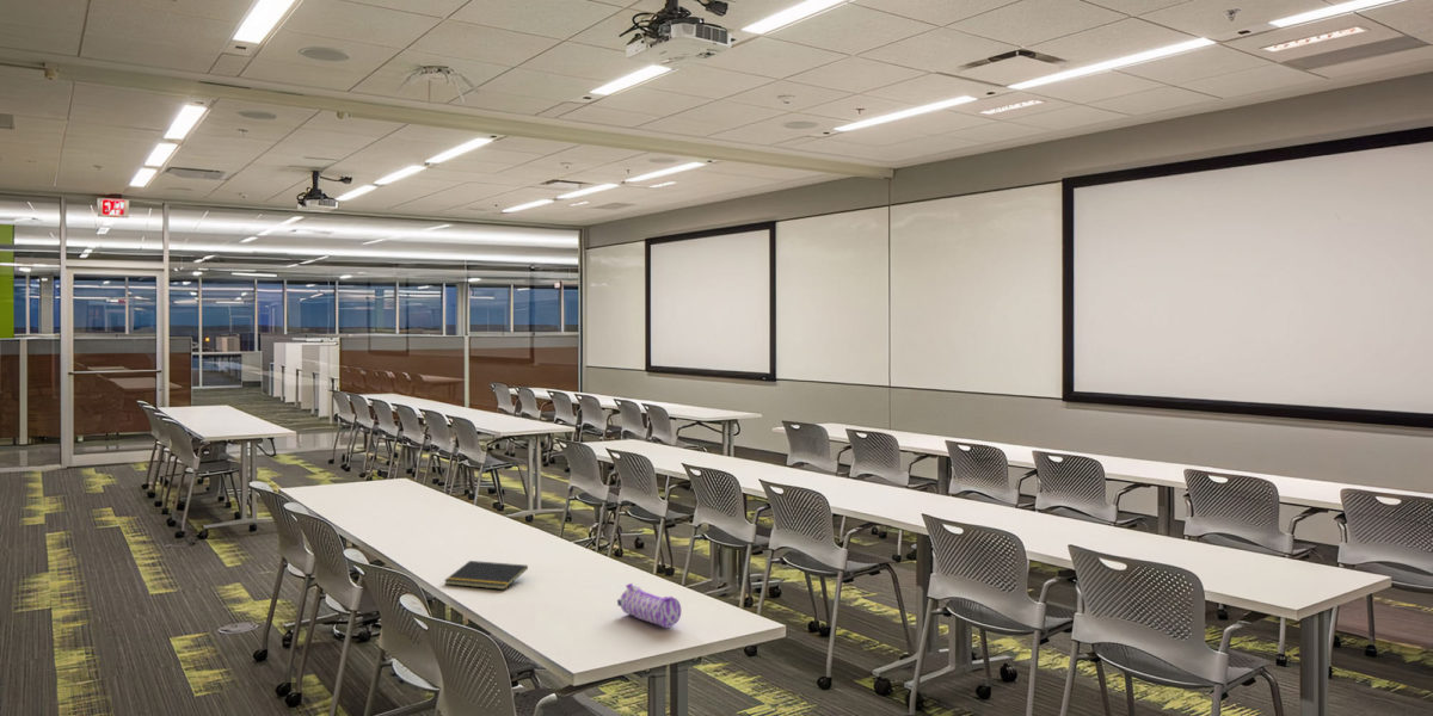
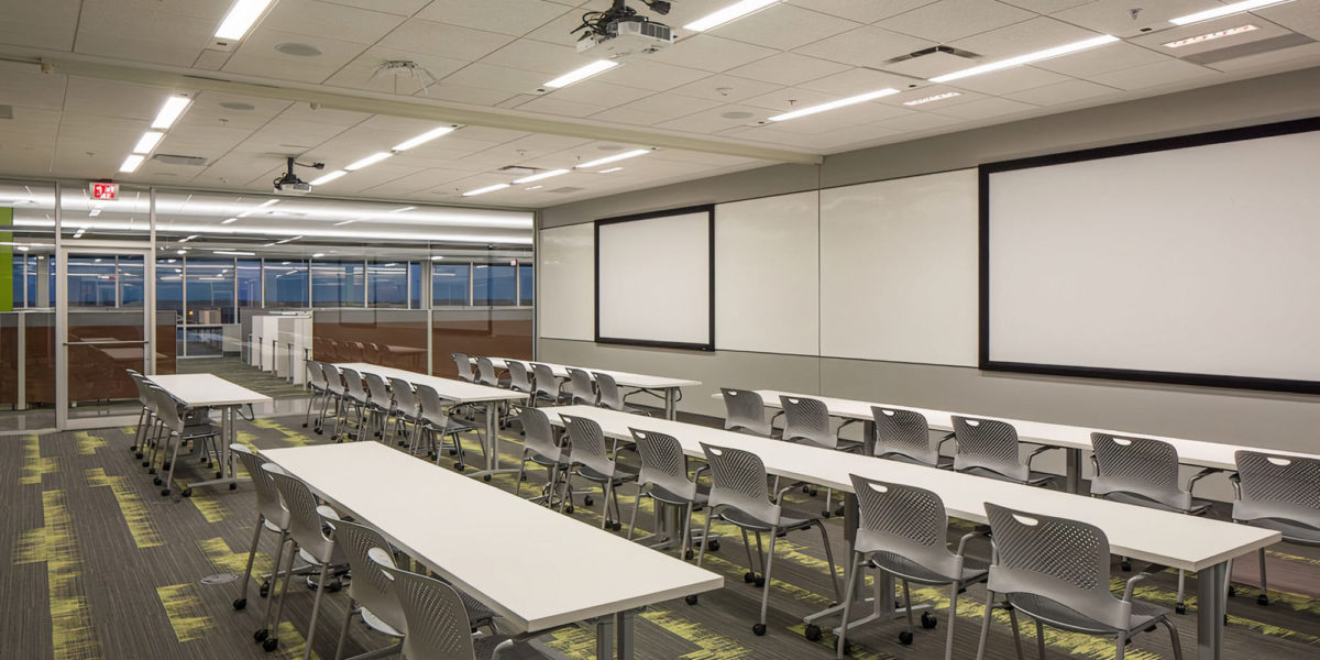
- pencil case [616,582,682,629]
- notepad [443,560,529,591]
